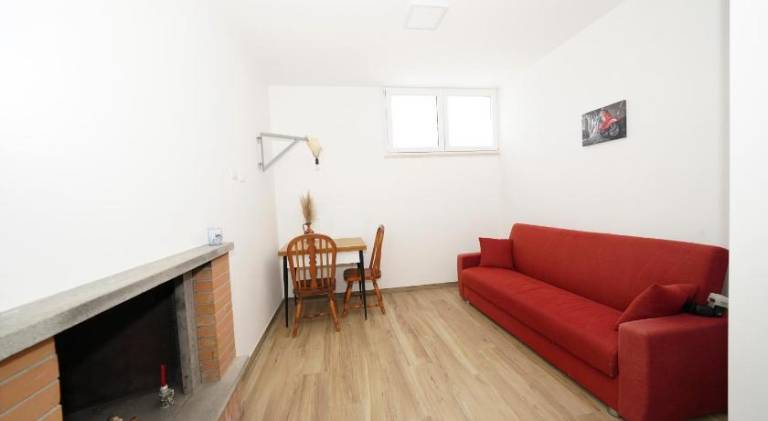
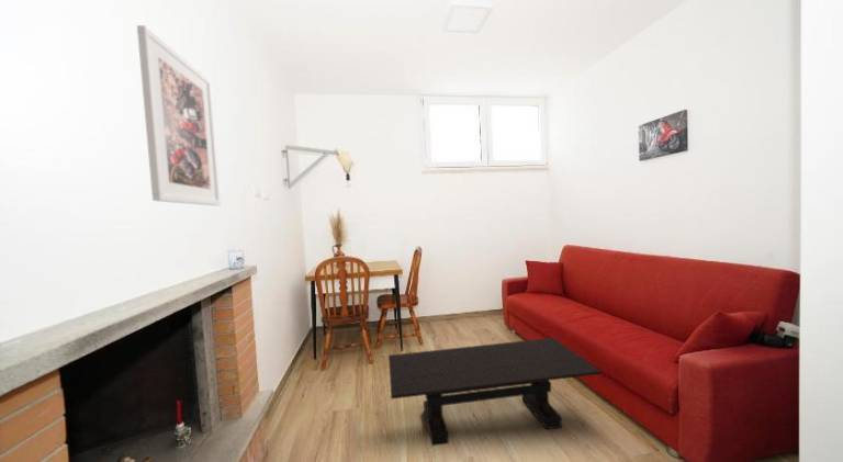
+ coffee table [387,337,602,447]
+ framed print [136,24,222,206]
